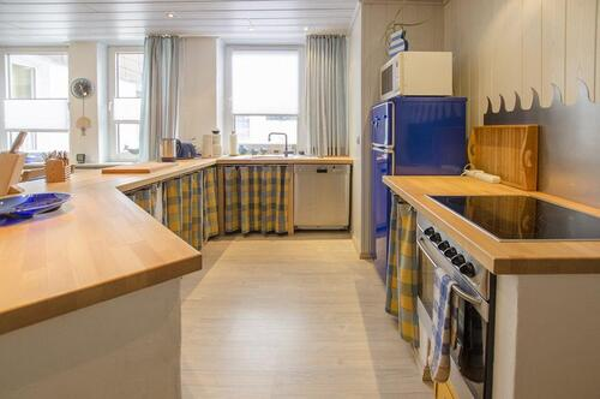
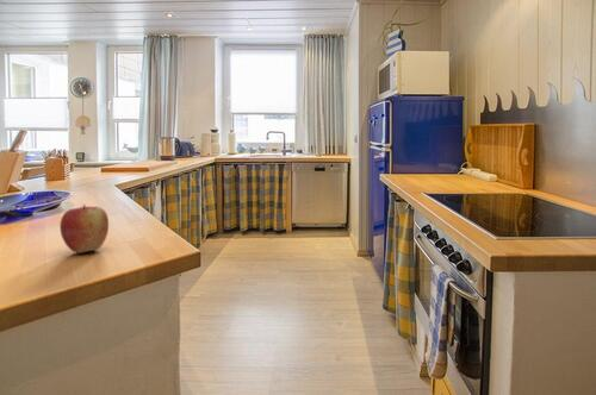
+ apple [58,203,110,255]
